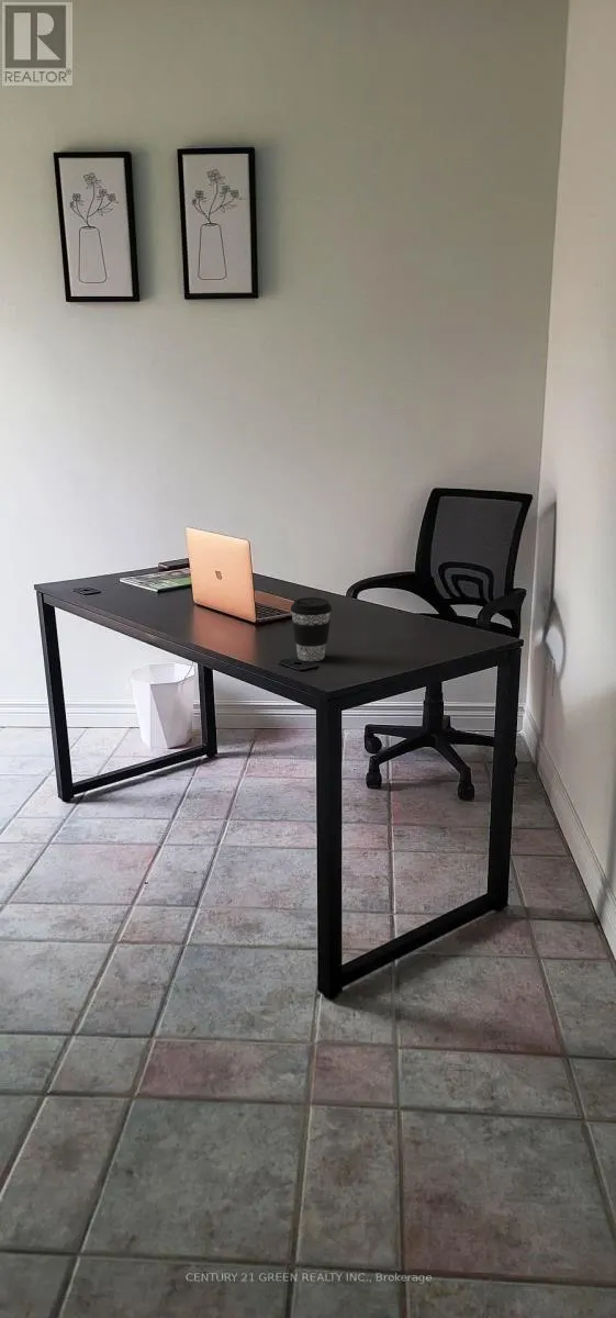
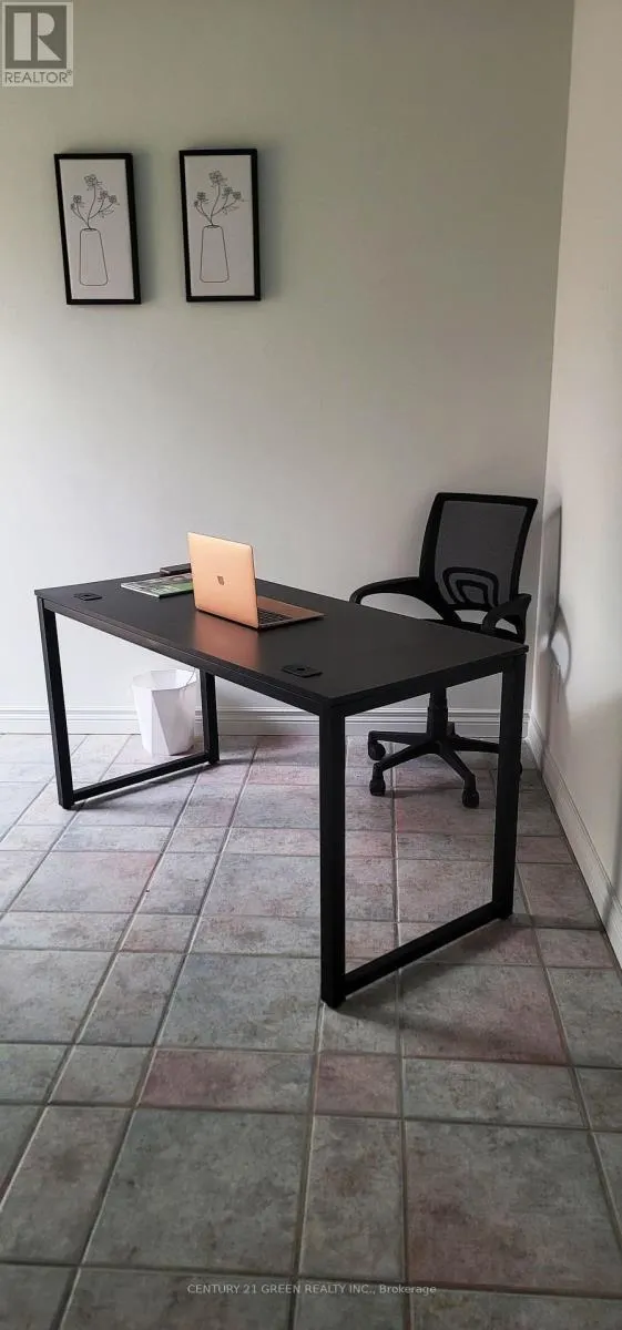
- coffee cup [290,596,333,662]
